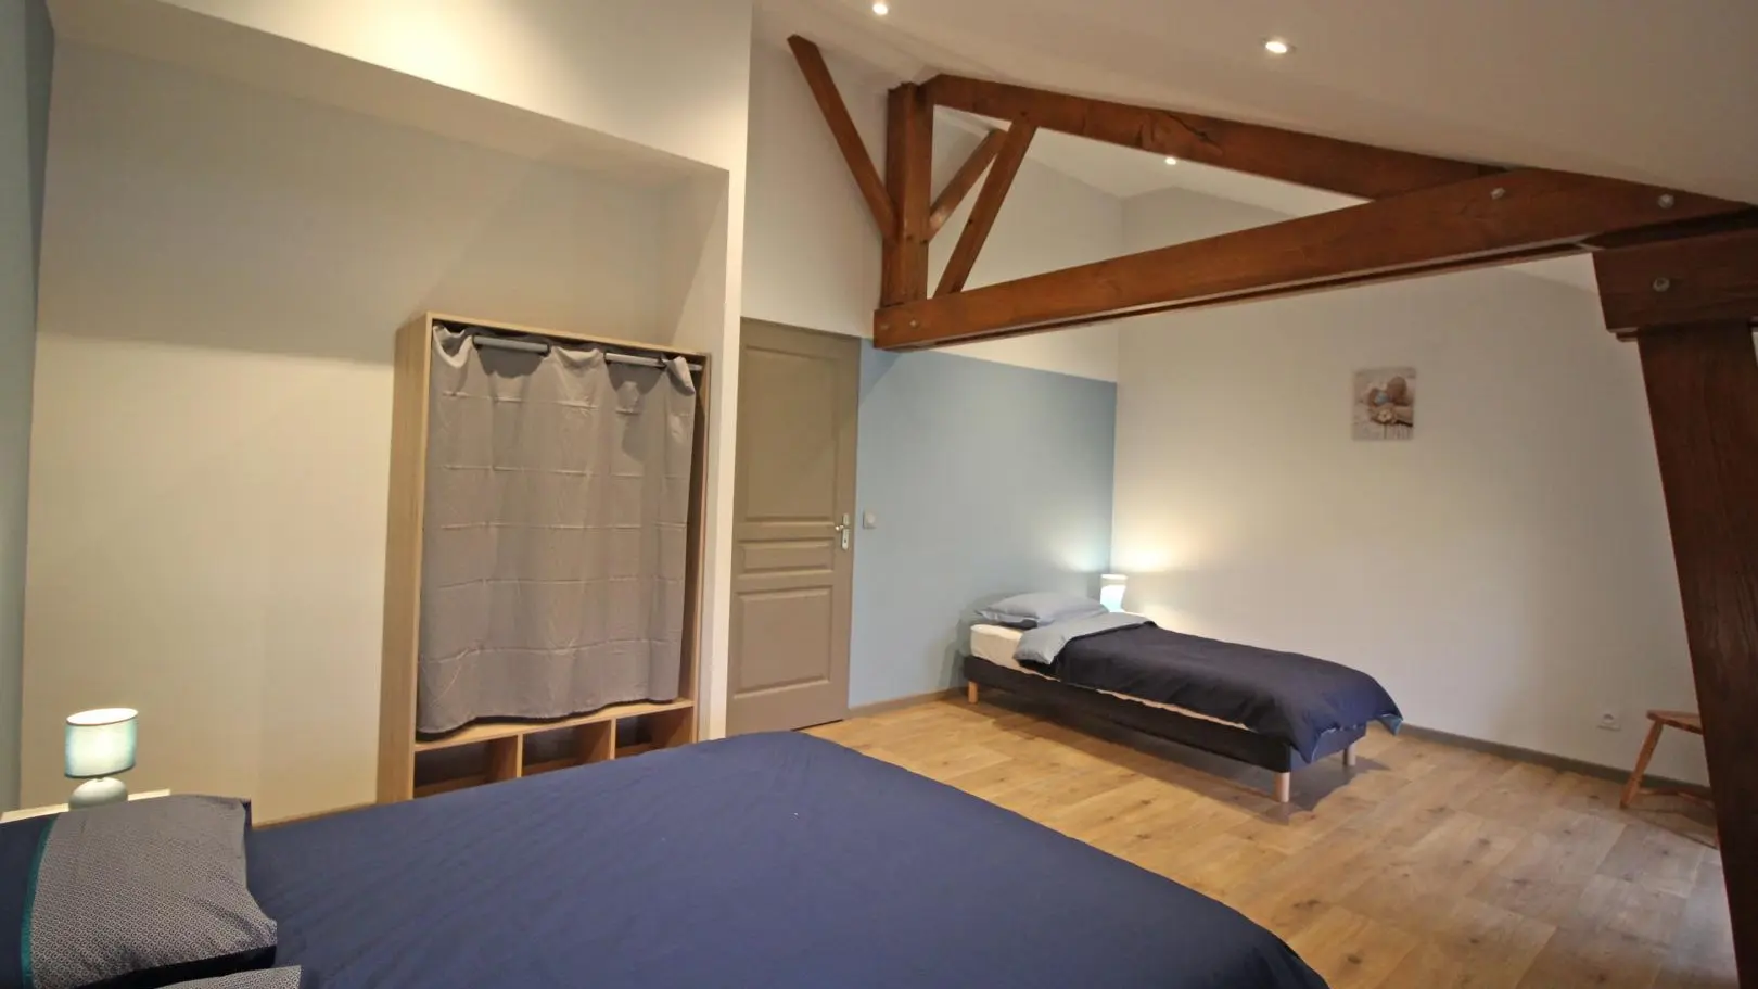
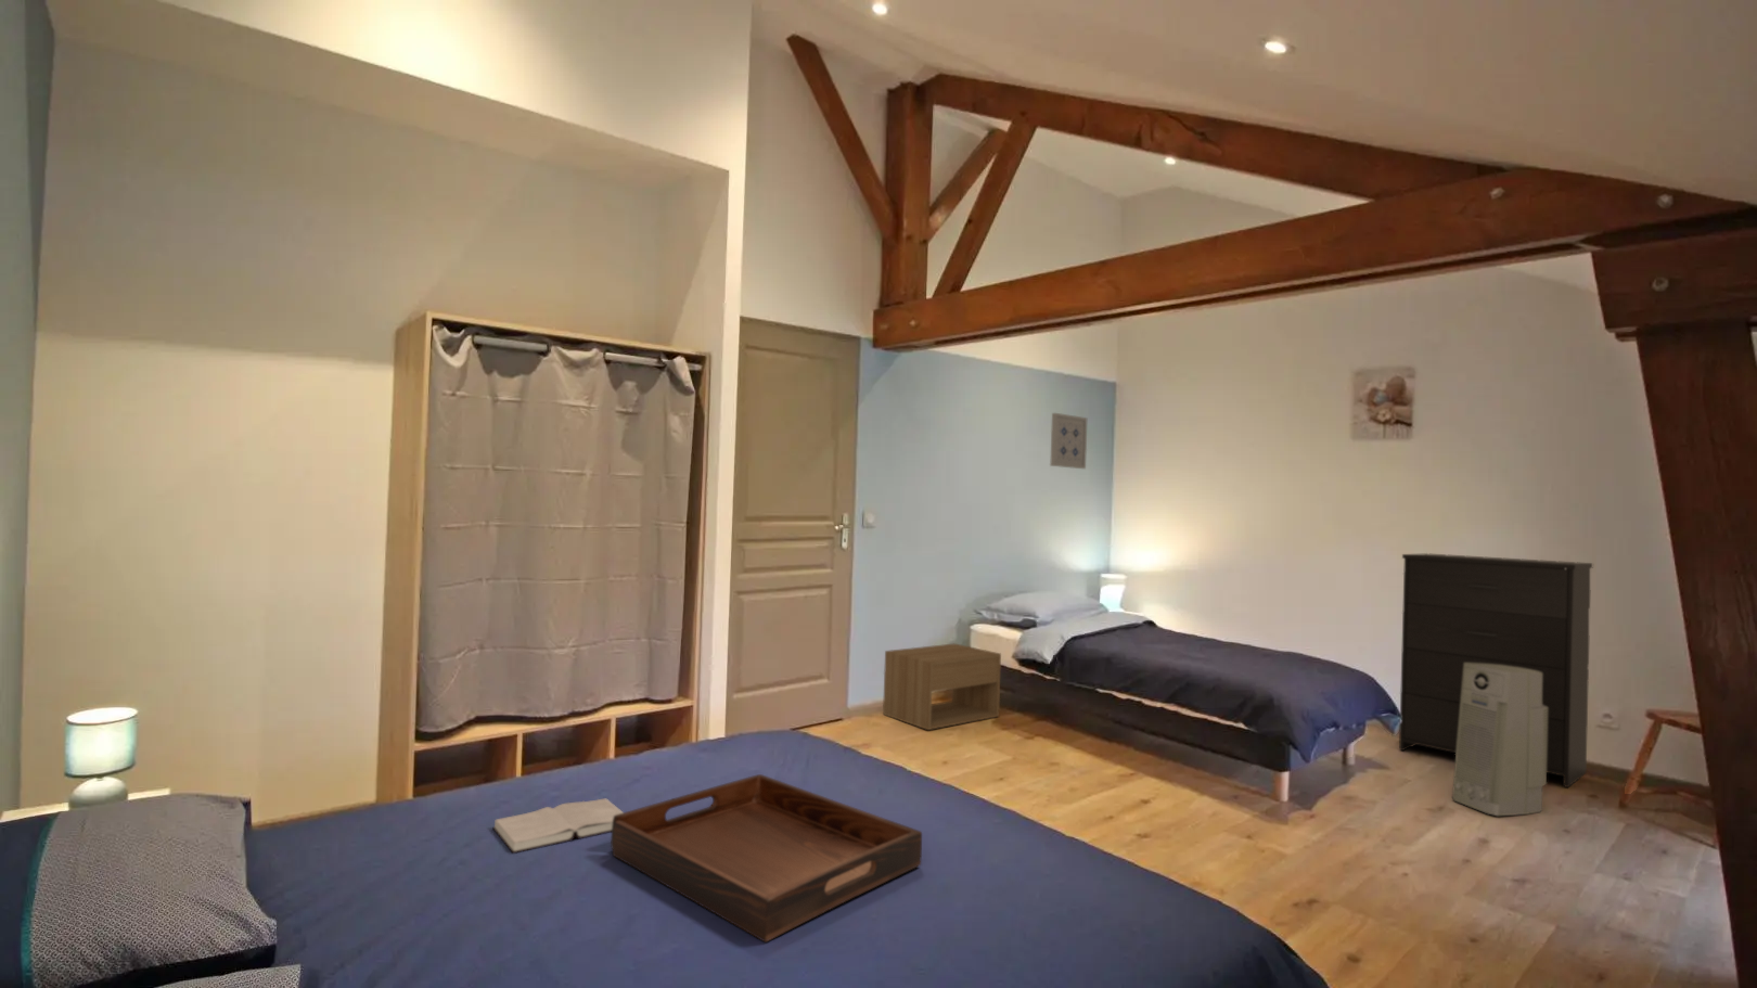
+ dresser [1399,553,1593,789]
+ air purifier [1452,662,1548,817]
+ wall art [1049,413,1087,469]
+ hardback book [491,797,624,854]
+ nightstand [882,642,1002,731]
+ serving tray [609,773,923,943]
